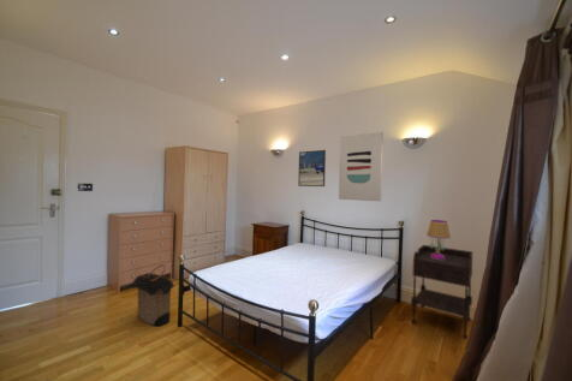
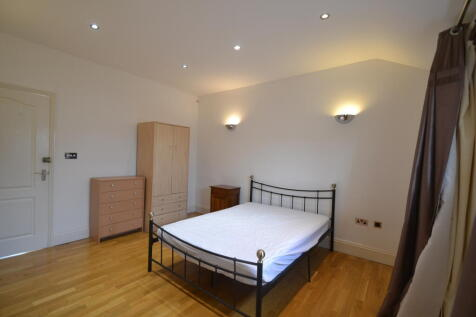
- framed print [297,149,327,187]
- laundry hamper [130,263,175,327]
- table lamp [425,219,452,260]
- wall art [338,131,385,202]
- side table [410,244,473,340]
